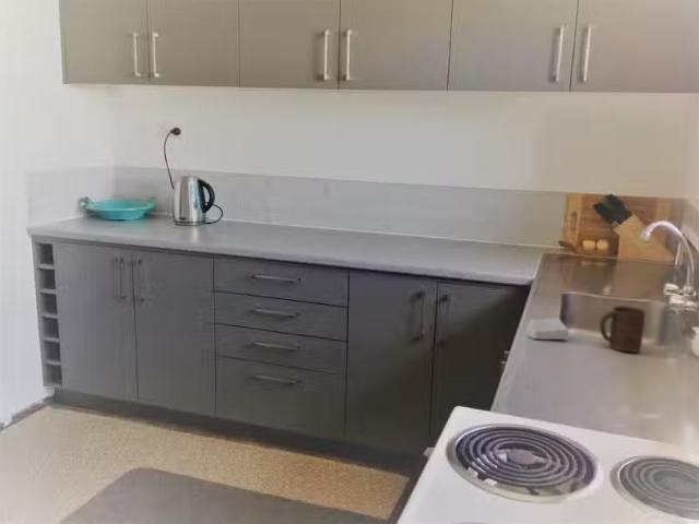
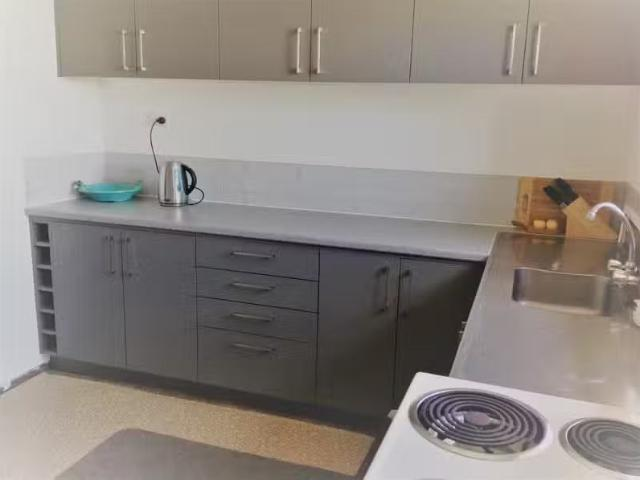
- soap bar [525,317,570,341]
- cup [599,305,647,354]
